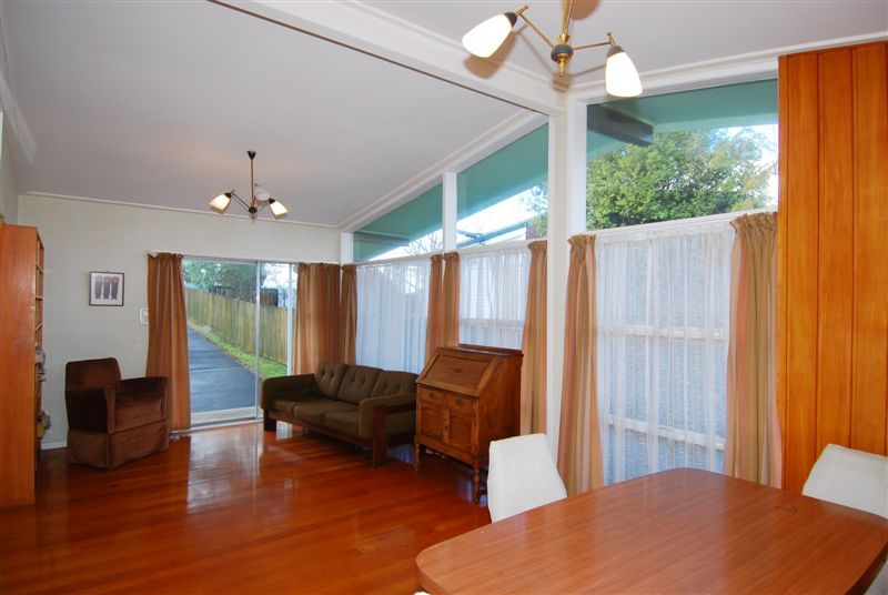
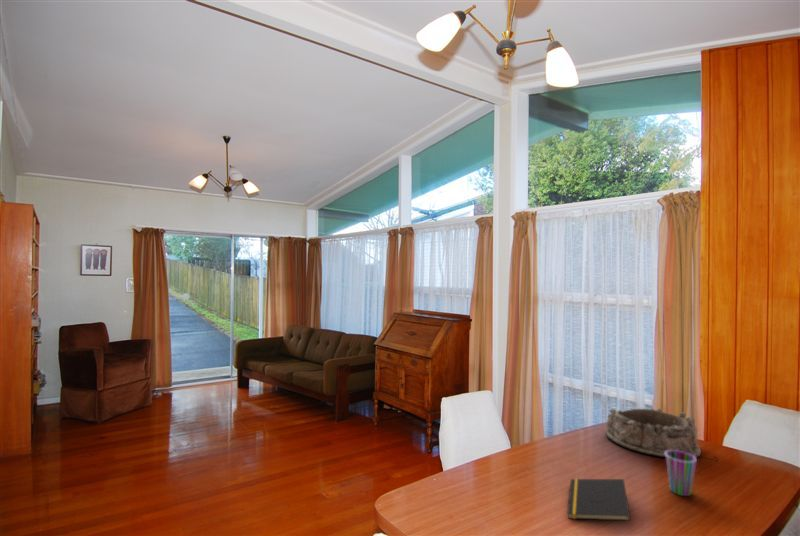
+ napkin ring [605,407,702,459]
+ notepad [567,478,631,522]
+ cup [665,450,698,497]
